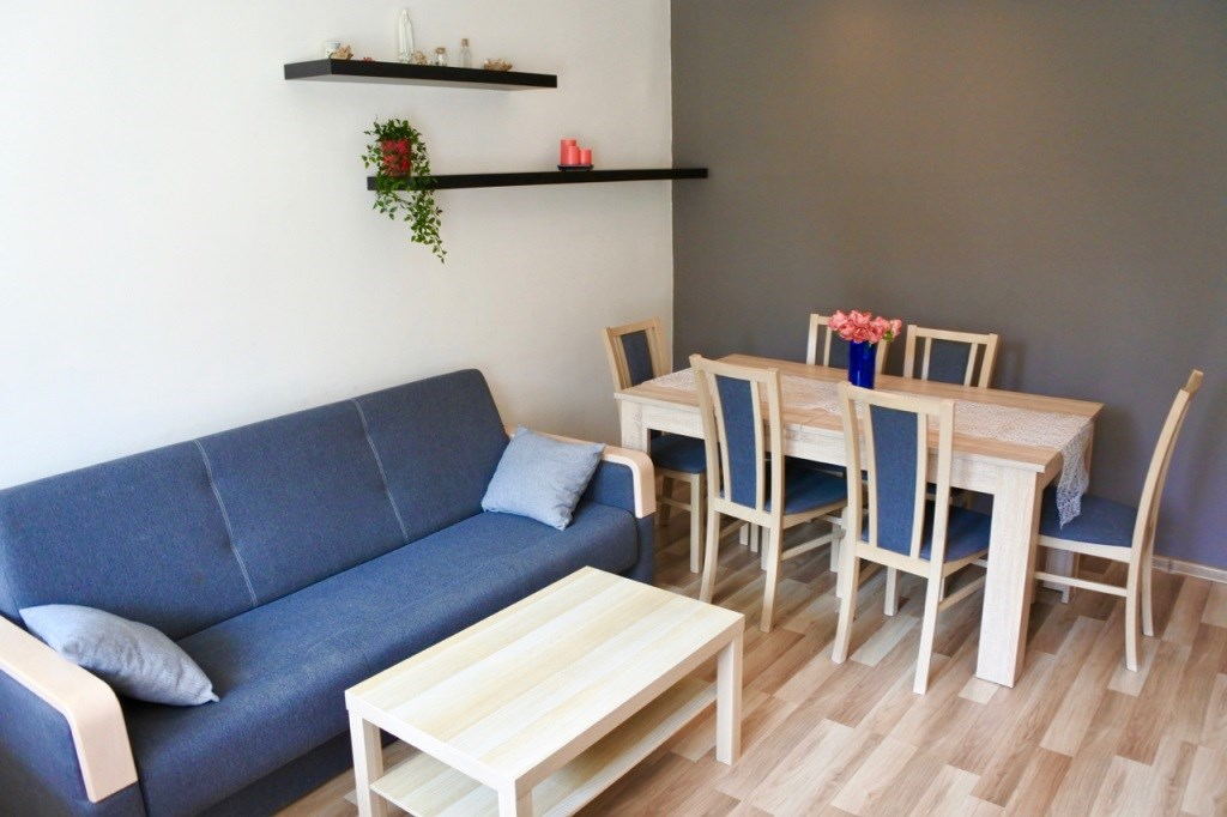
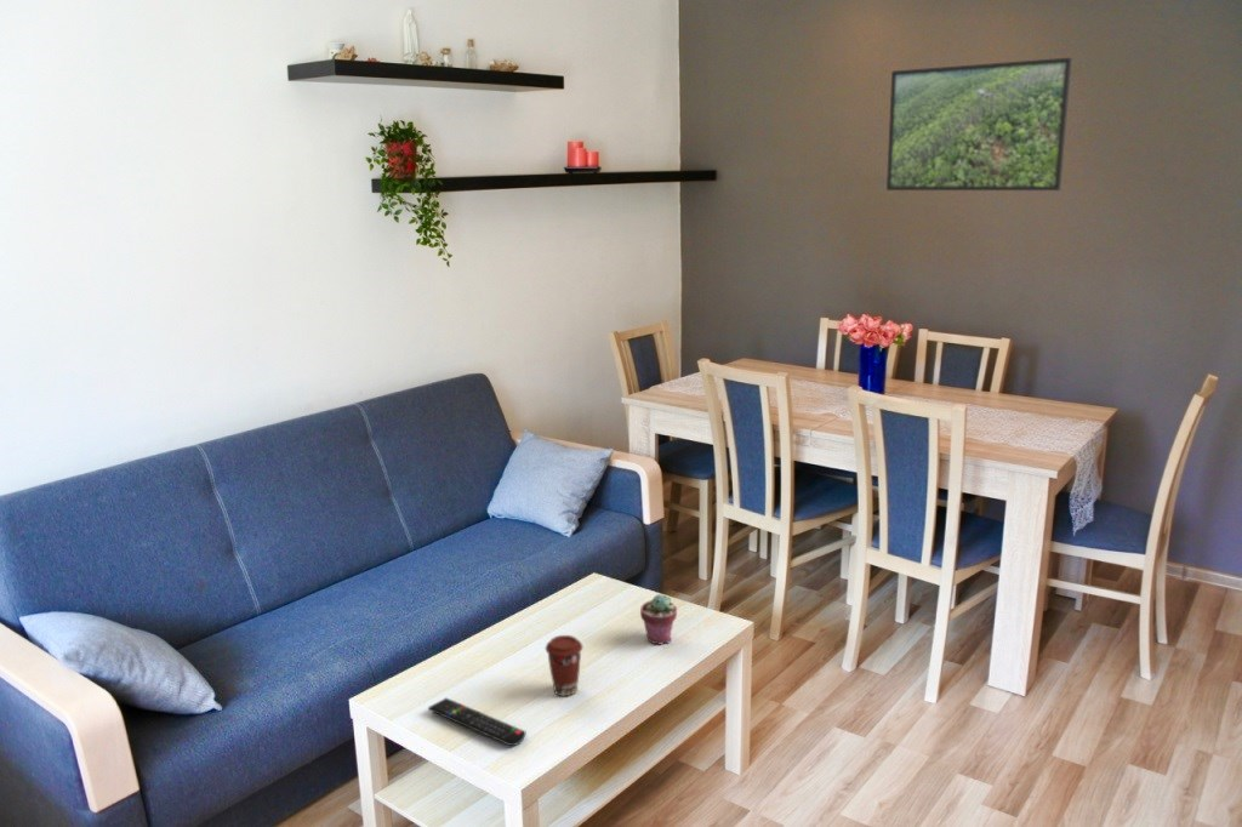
+ potted succulent [639,593,678,645]
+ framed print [885,57,1073,192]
+ remote control [427,697,526,747]
+ coffee cup [545,634,585,697]
